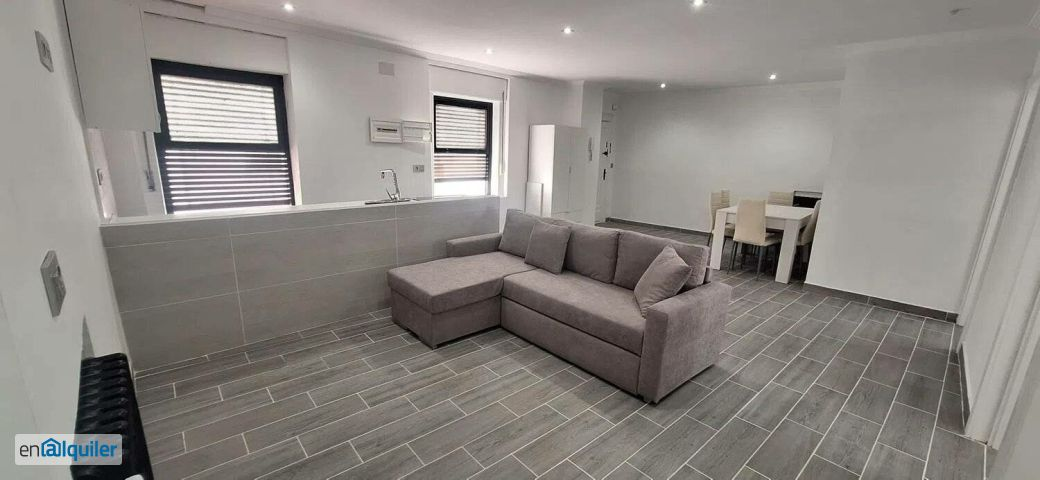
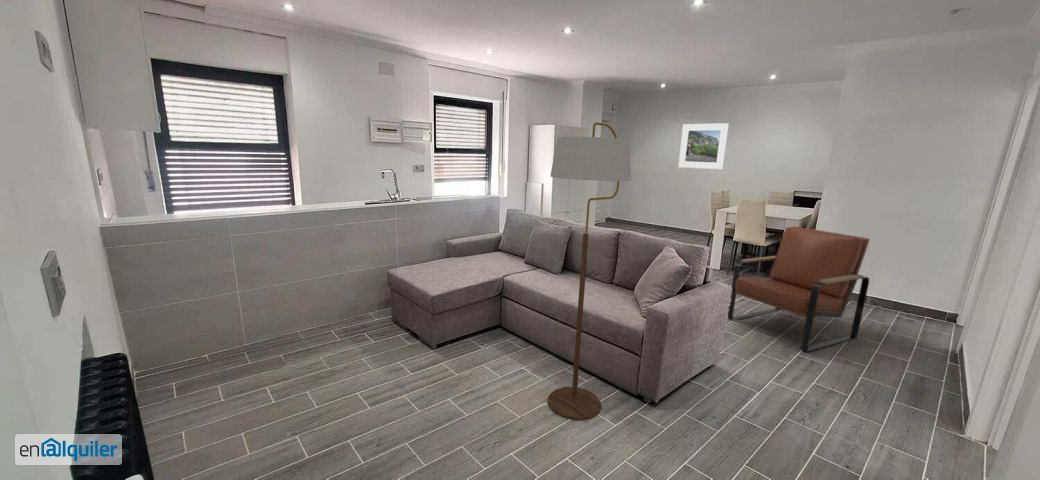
+ floor lamp [547,121,632,420]
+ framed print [677,122,730,170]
+ armchair [727,225,870,353]
